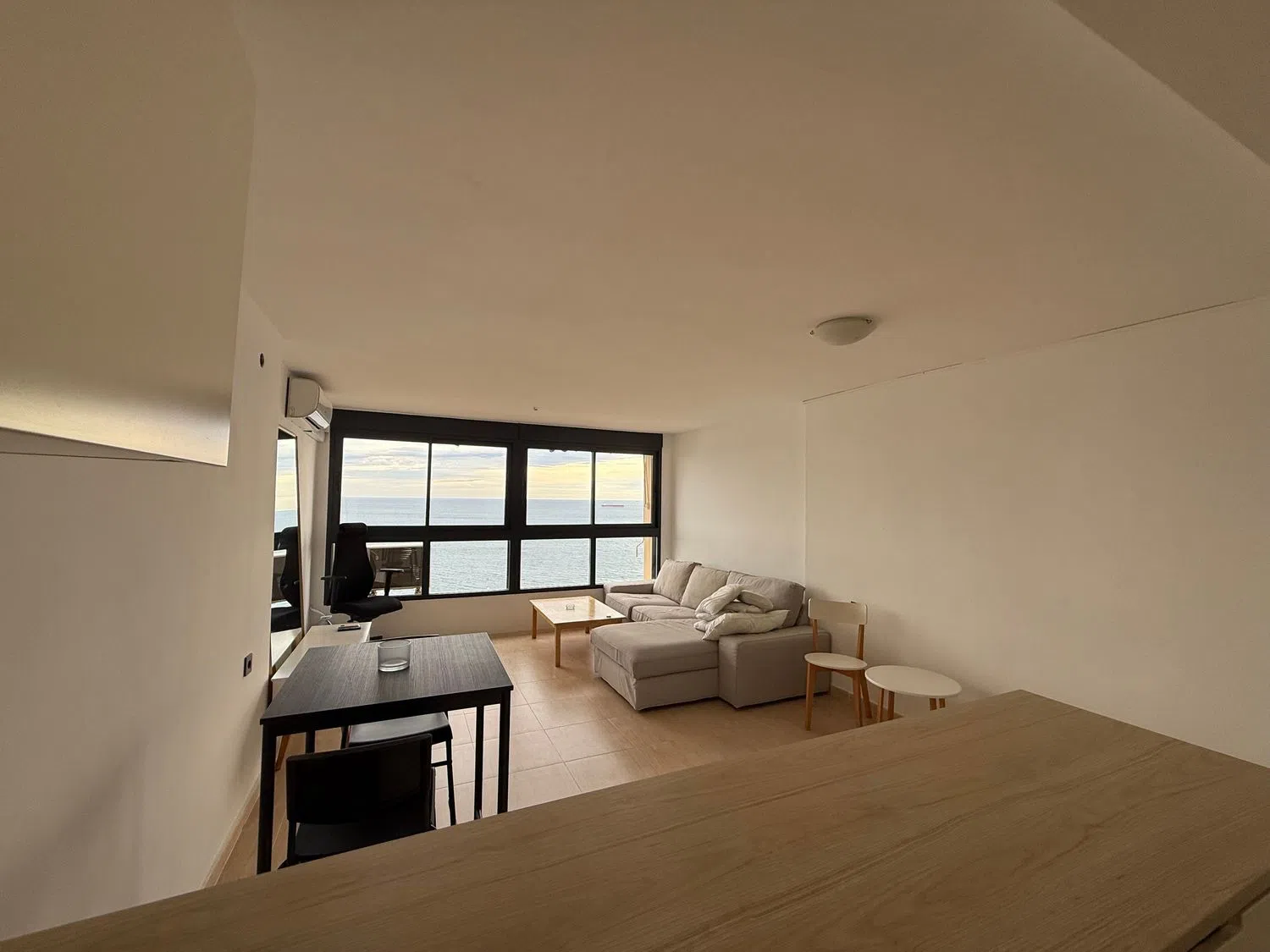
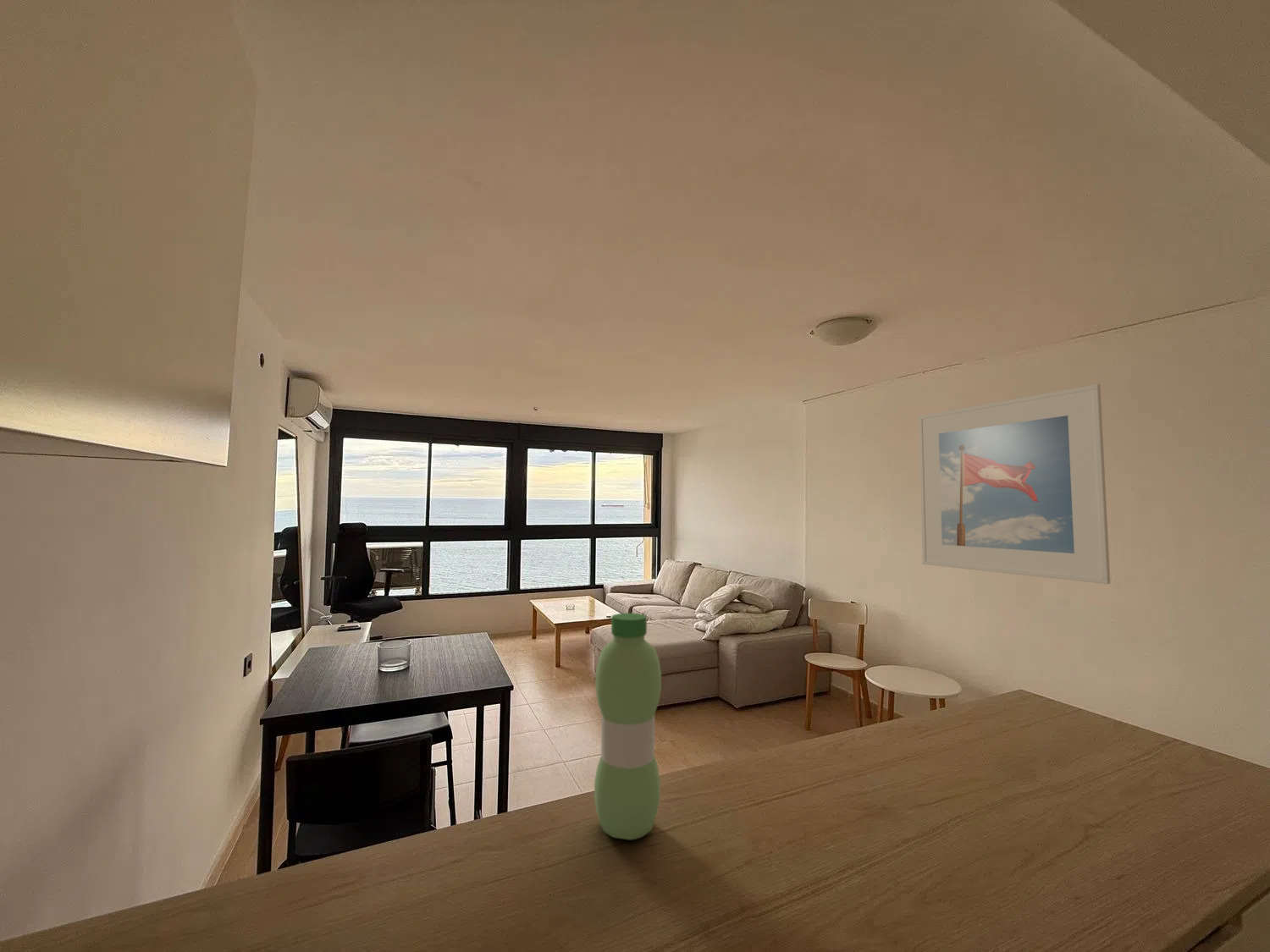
+ water bottle [594,612,662,841]
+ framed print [918,383,1111,585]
